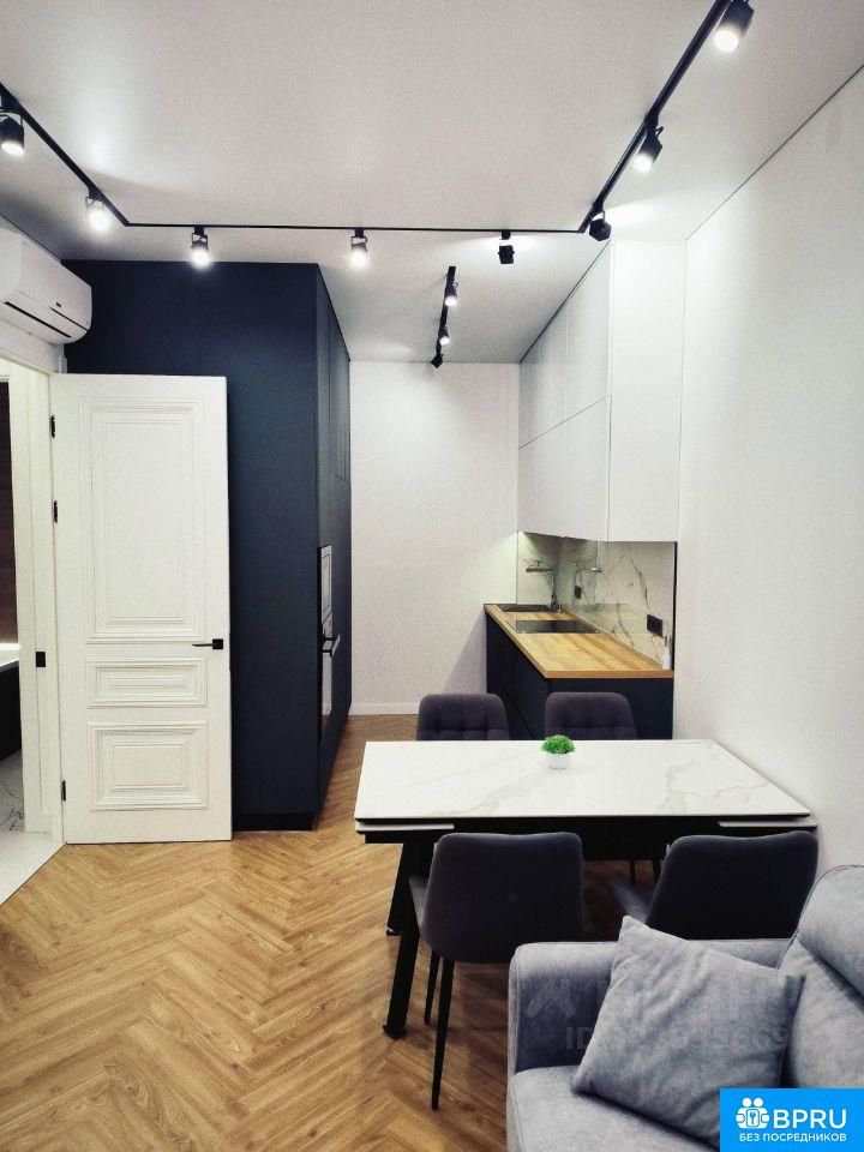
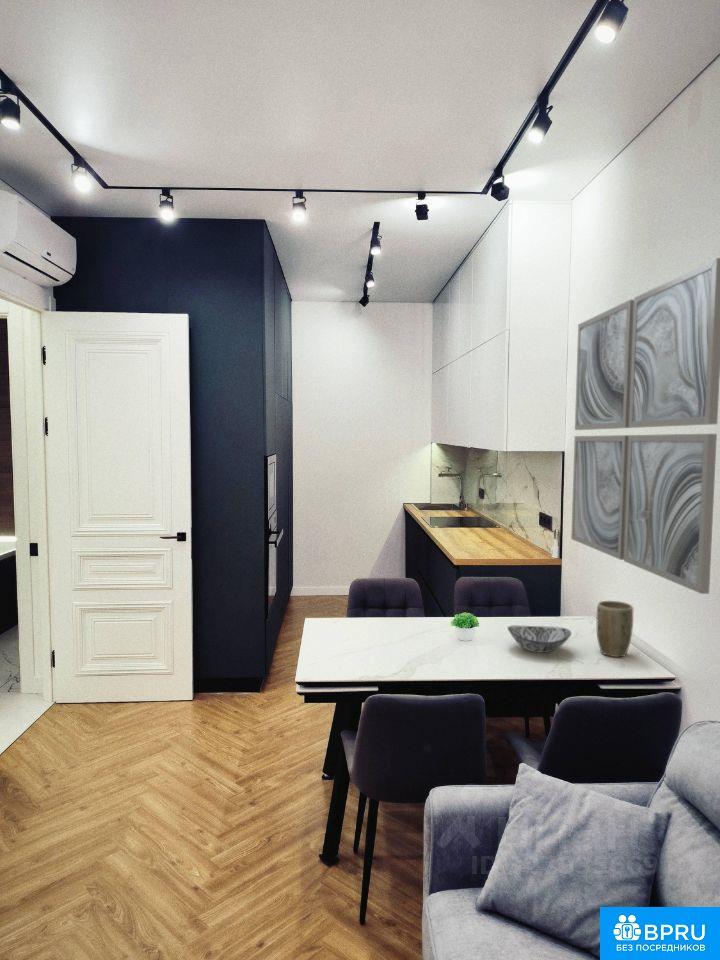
+ plant pot [596,600,634,658]
+ wall art [570,257,720,595]
+ decorative bowl [507,624,572,654]
